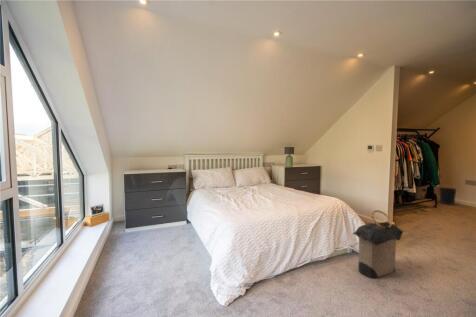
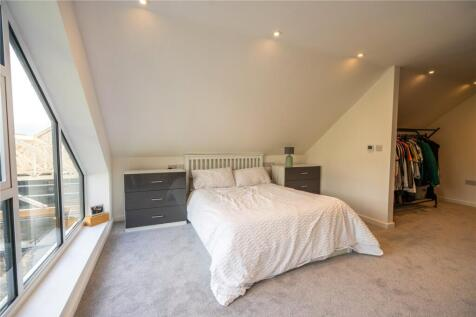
- wastebasket [438,186,458,205]
- laundry hamper [352,209,404,279]
